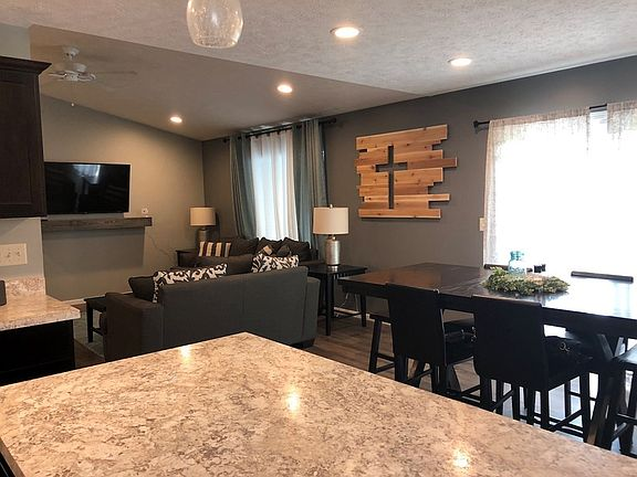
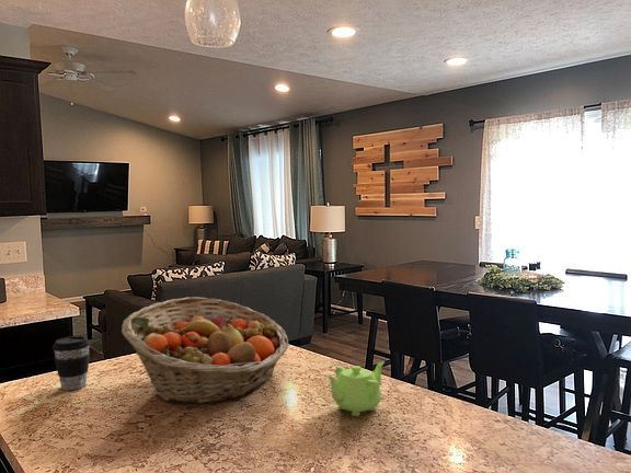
+ fruit basket [121,296,289,405]
+ teapot [325,360,386,417]
+ coffee cup [51,335,91,391]
